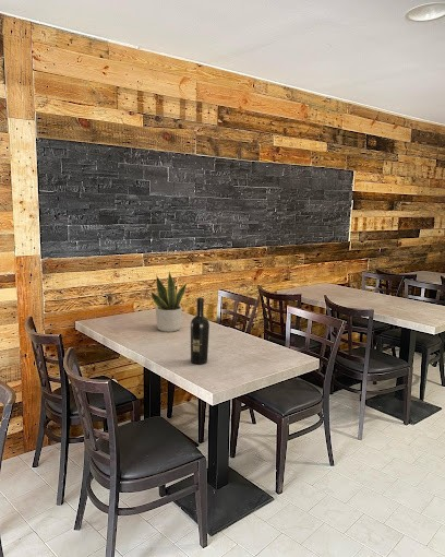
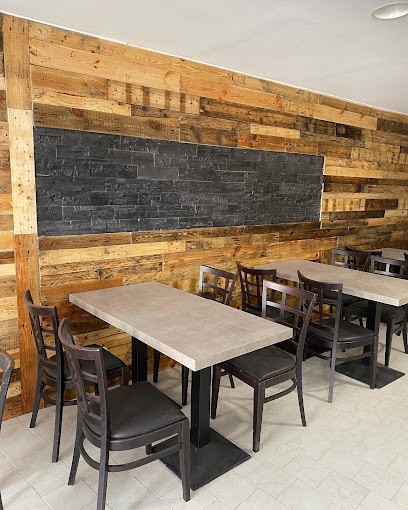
- wine bottle [190,297,211,366]
- potted plant [151,270,189,333]
